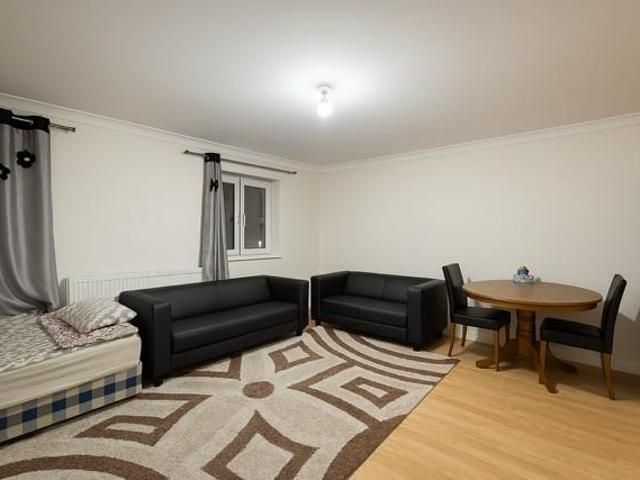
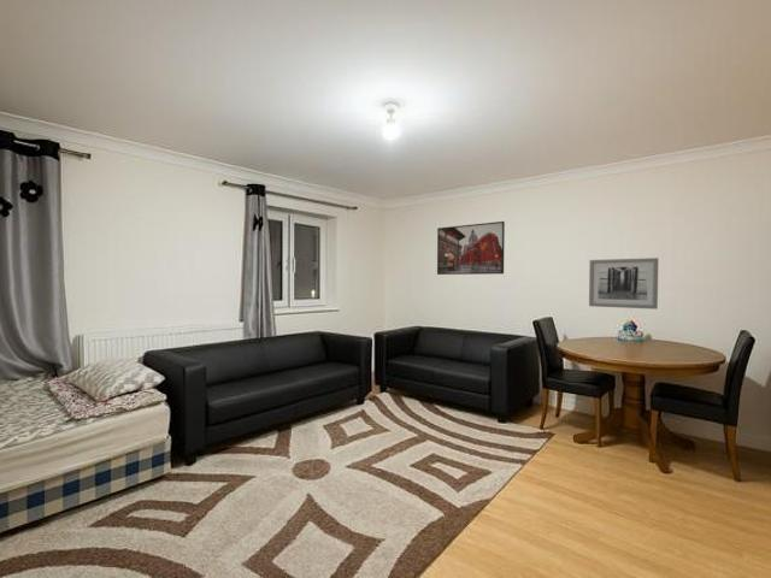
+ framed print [436,220,506,276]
+ wall art [588,256,659,311]
